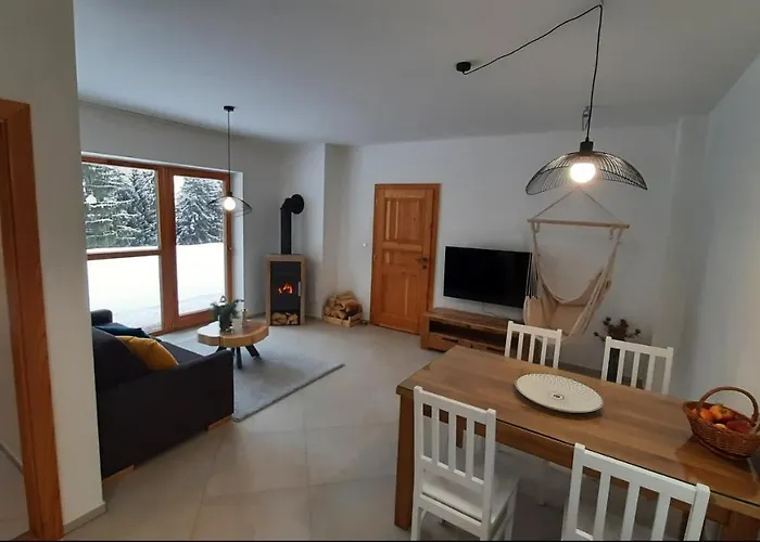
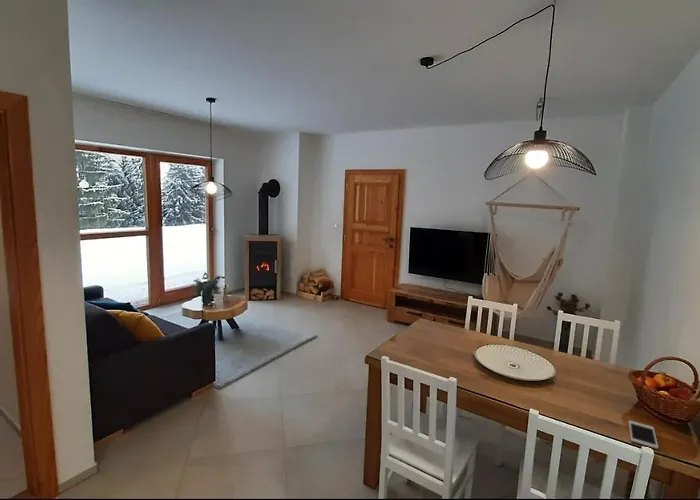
+ cell phone [628,420,659,450]
